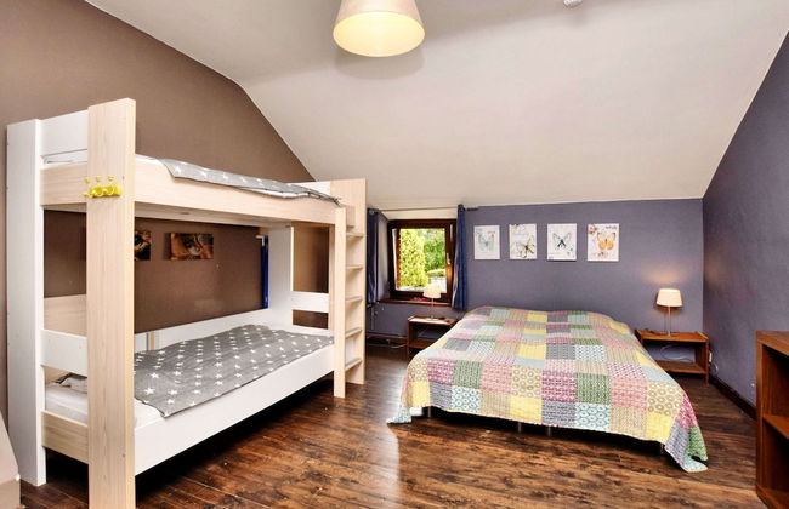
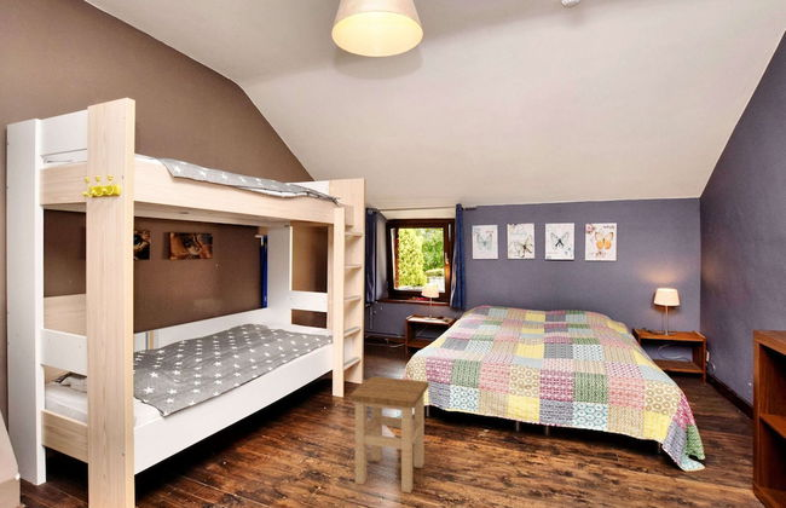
+ stool [348,375,429,495]
